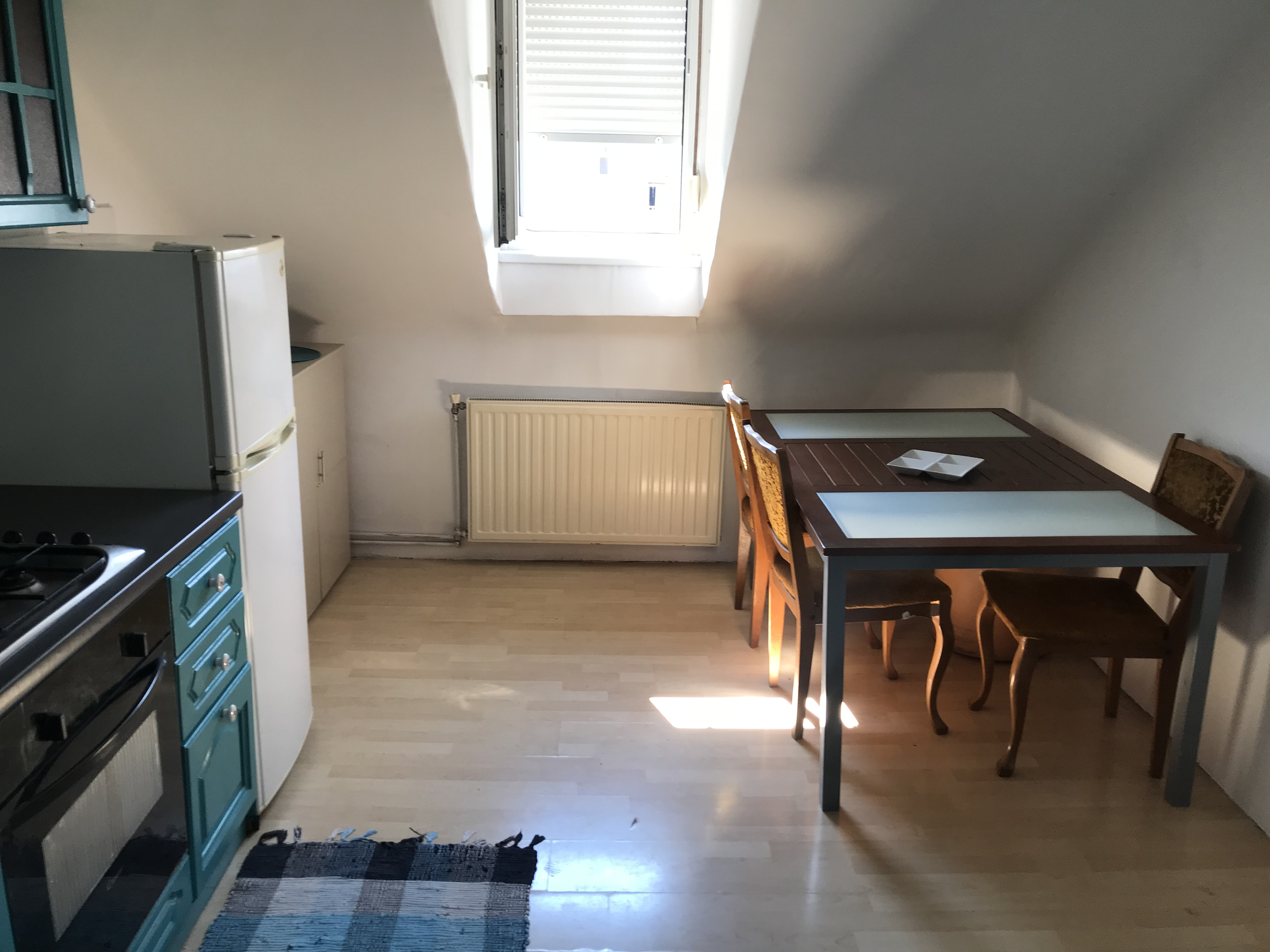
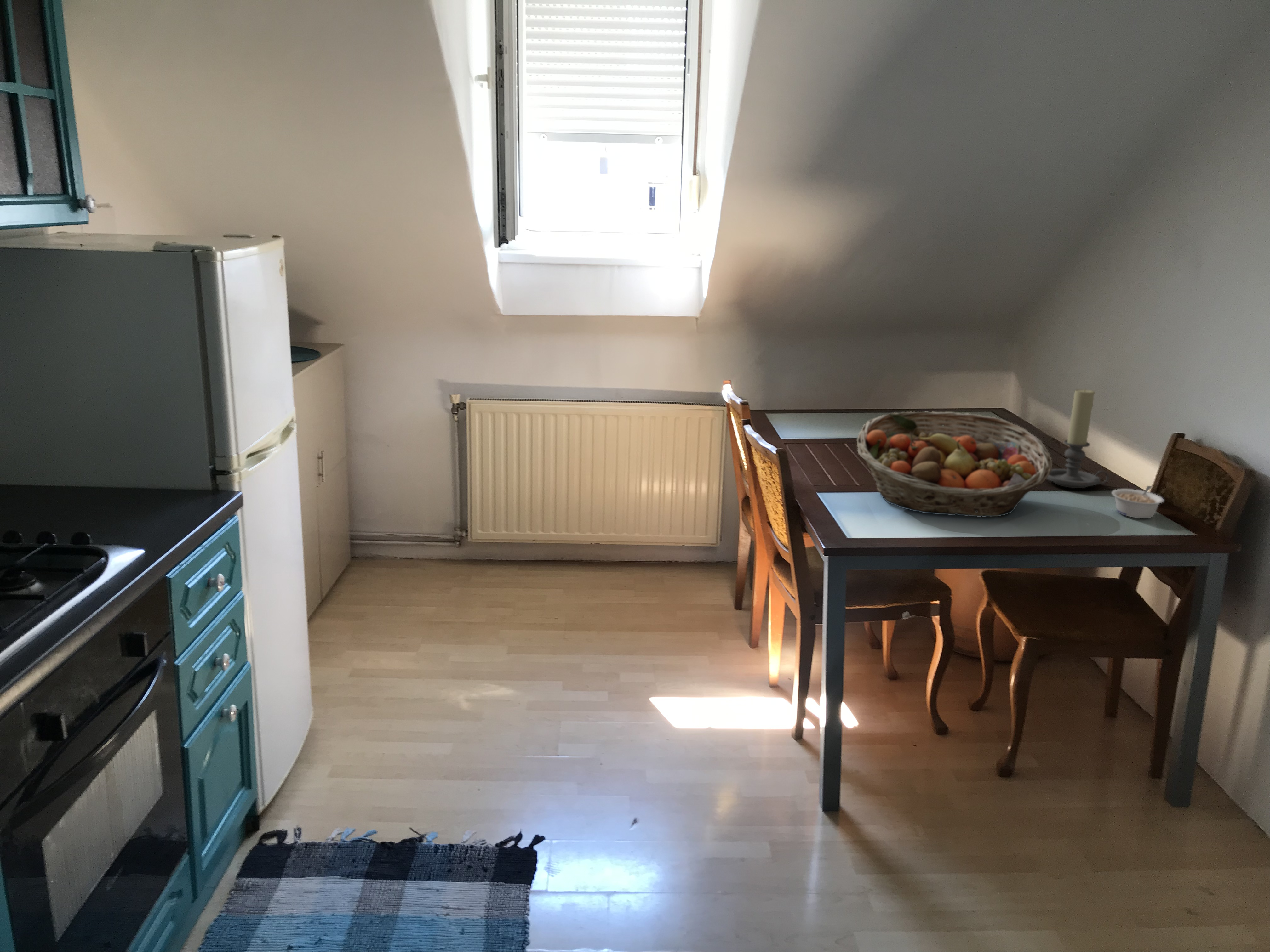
+ candle holder [1047,388,1109,489]
+ legume [1111,485,1164,519]
+ fruit basket [856,411,1053,517]
